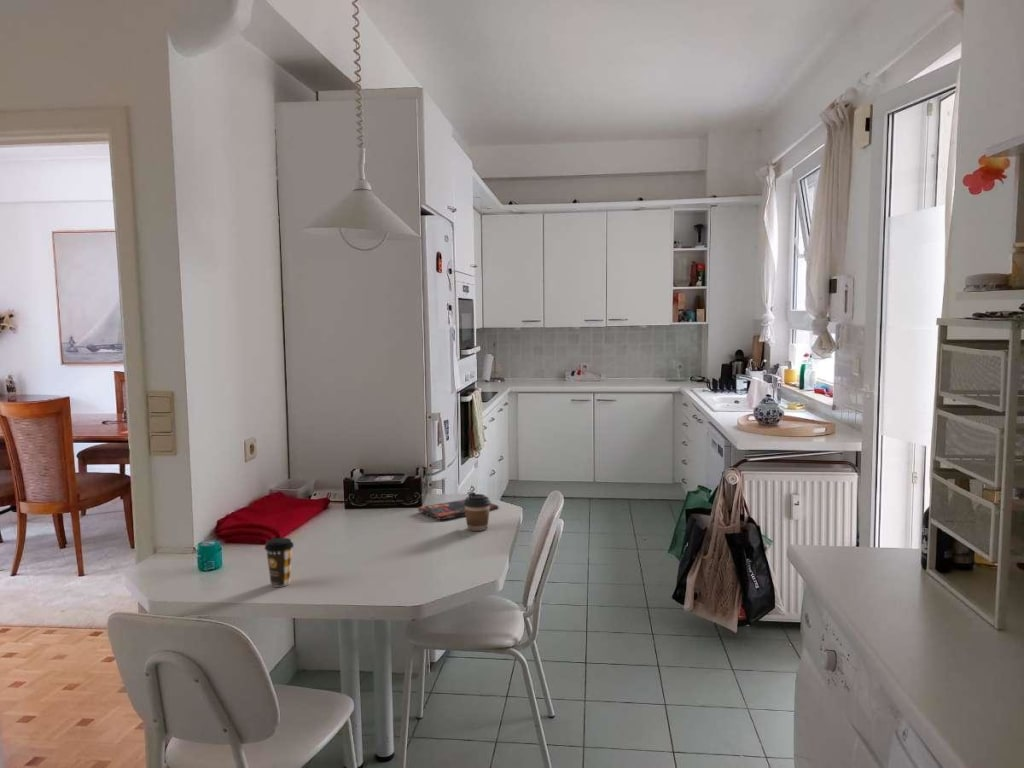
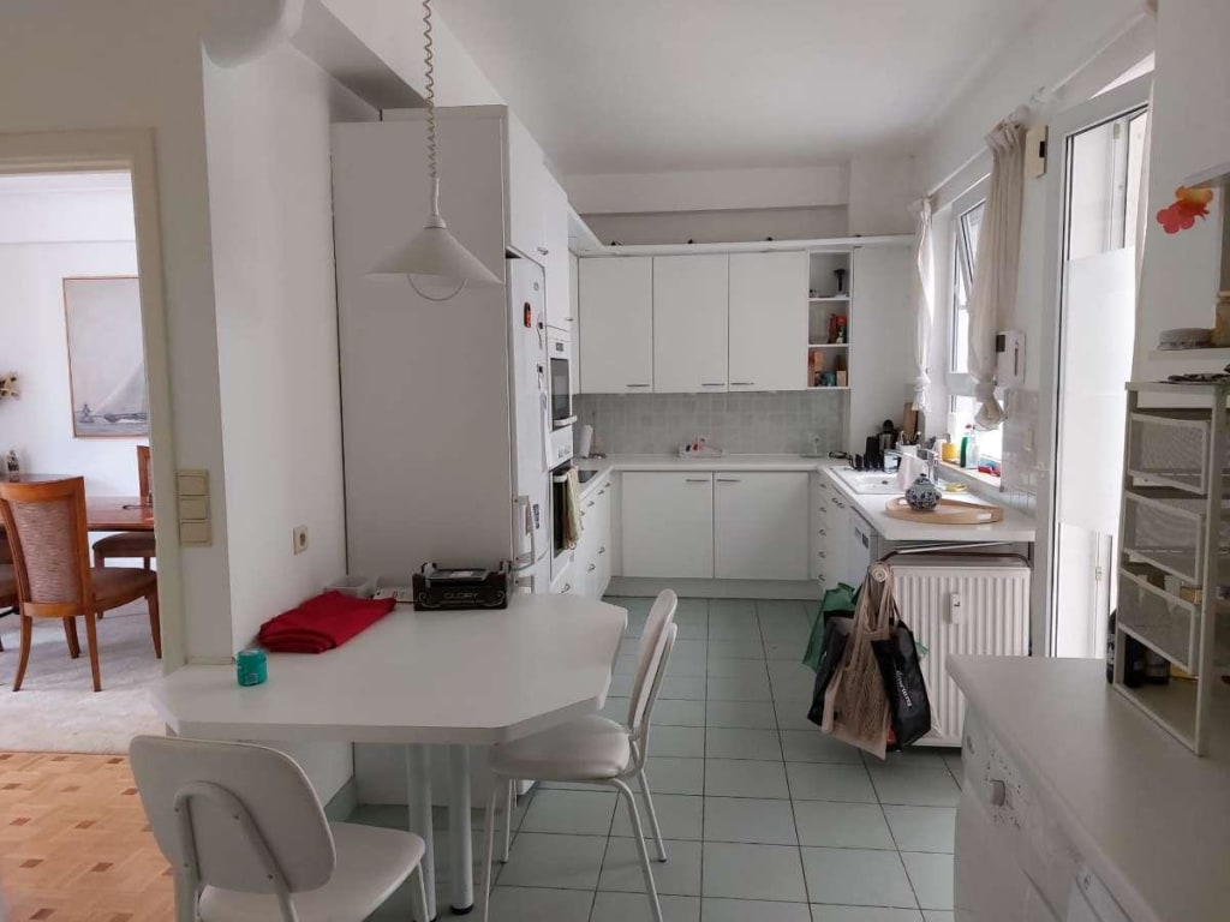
- coffee cup [264,537,295,588]
- book [417,498,499,521]
- coffee cup [464,491,492,532]
